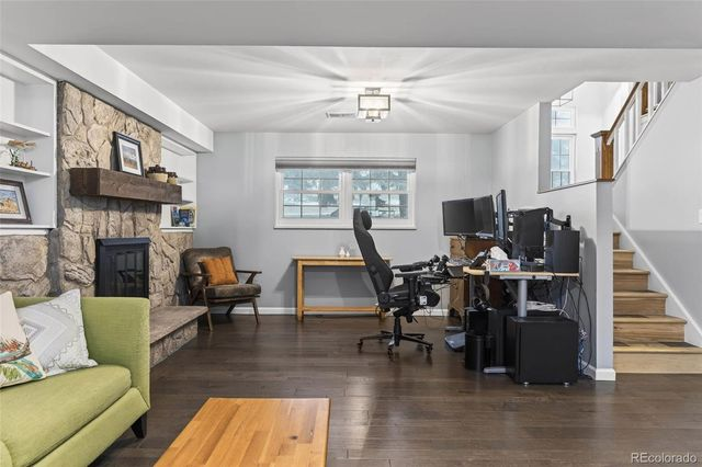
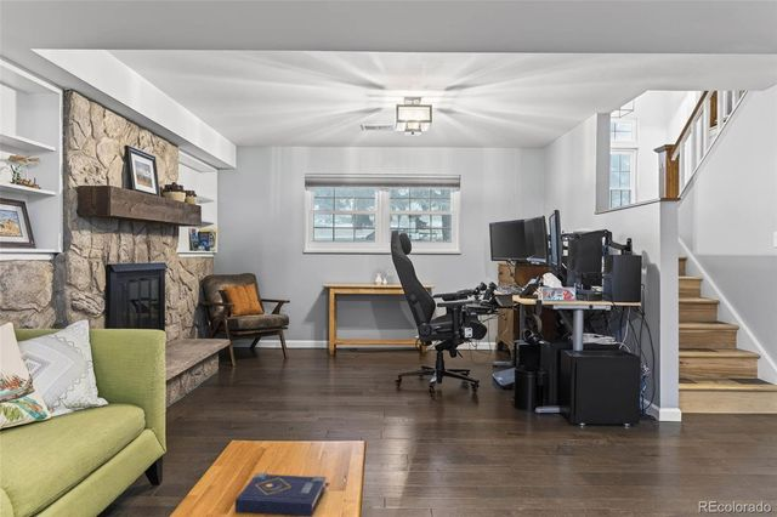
+ book [234,472,328,517]
